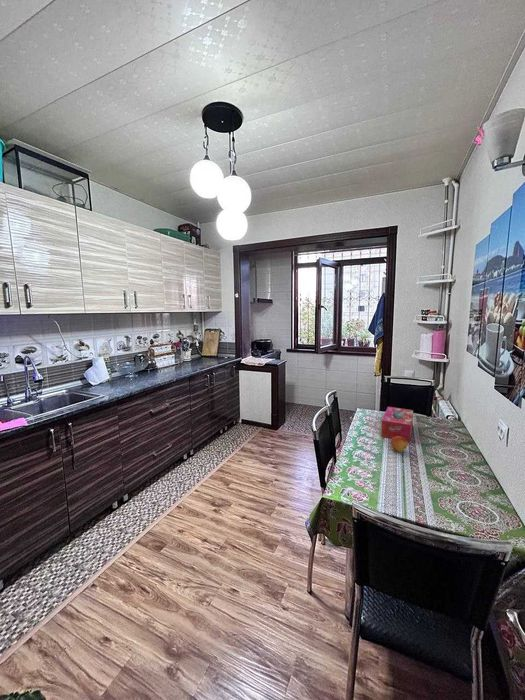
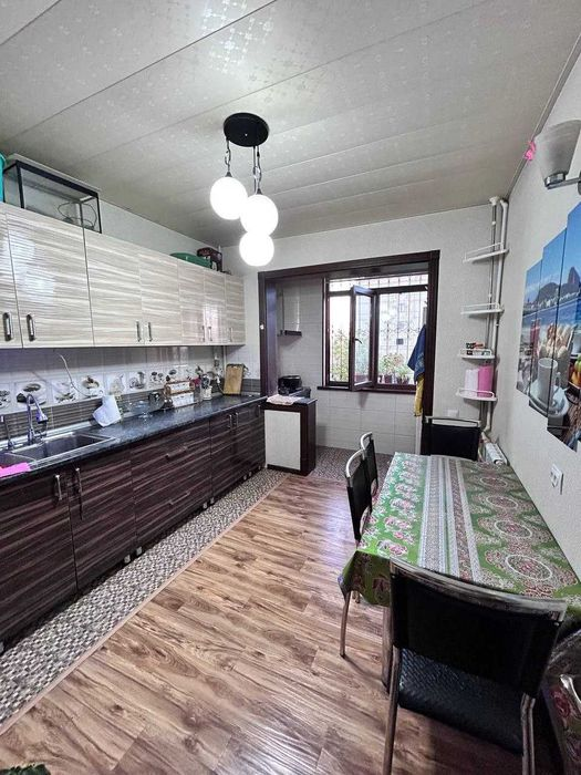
- fruit [390,436,409,453]
- tissue box [380,406,414,443]
